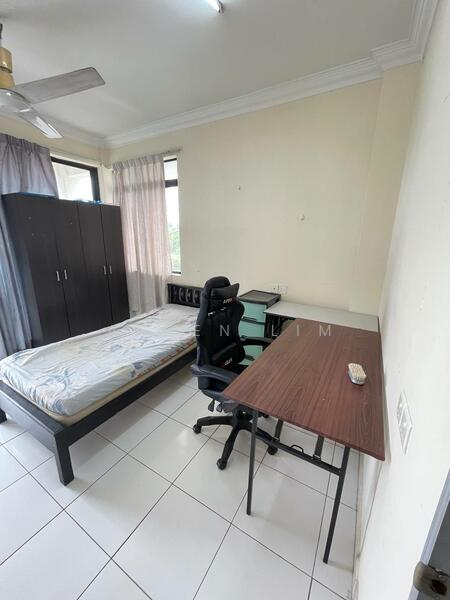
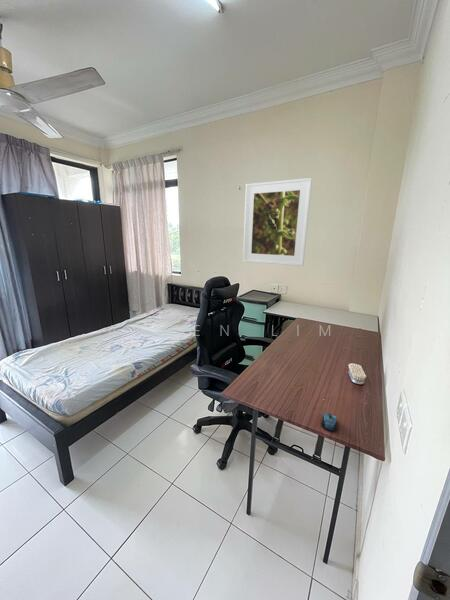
+ computer mouse [320,412,338,432]
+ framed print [242,177,313,267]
